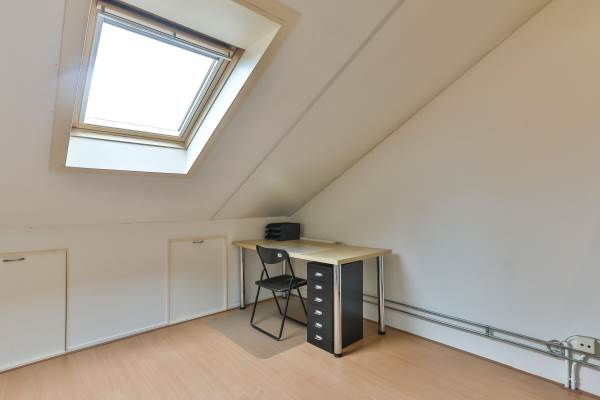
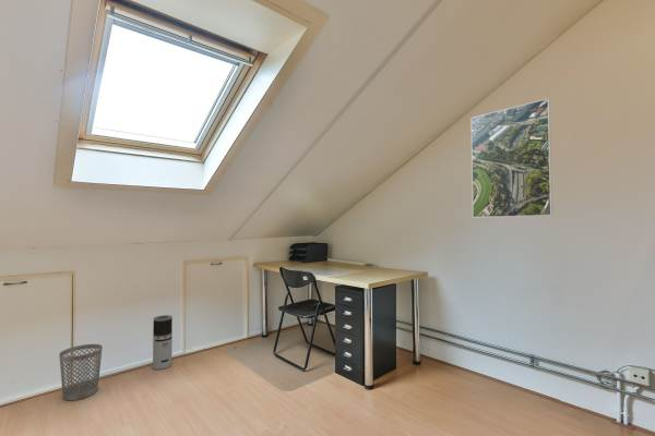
+ wastebasket [58,343,104,401]
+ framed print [469,97,553,219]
+ air purifier [152,314,174,371]
